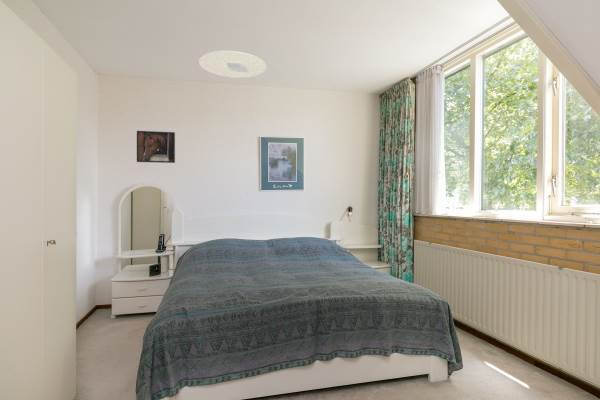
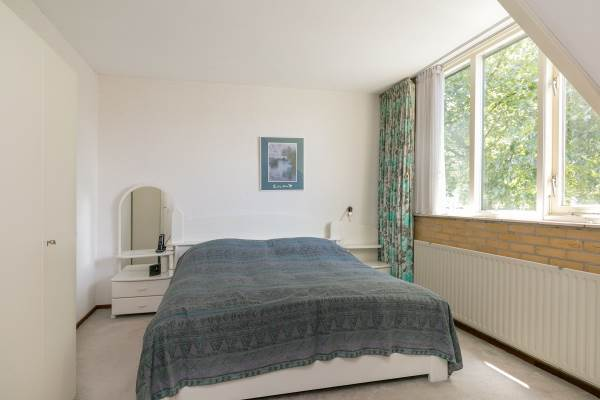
- ceiling light [198,50,268,79]
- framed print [136,130,176,164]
